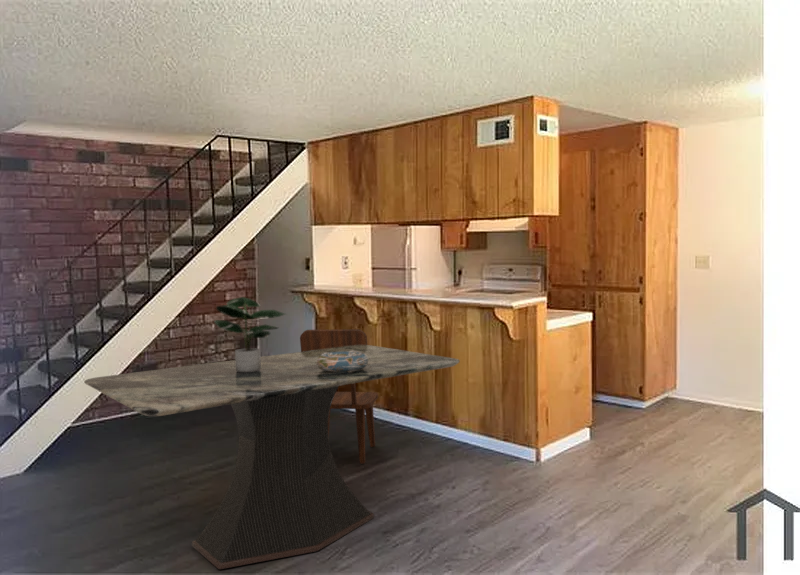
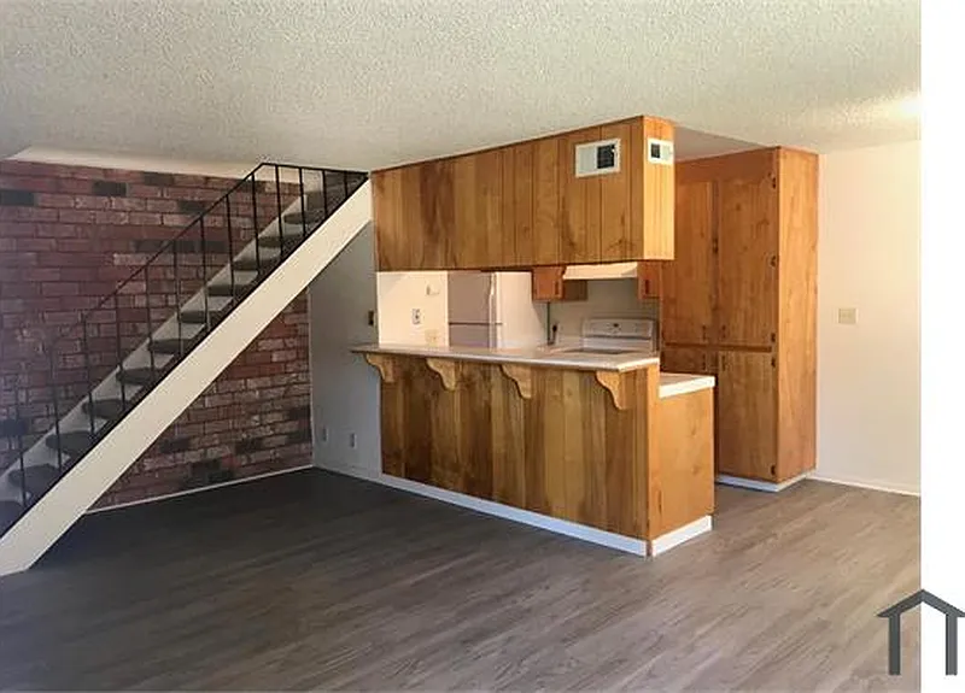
- decorative bowl [317,350,368,373]
- dining chair [299,328,379,464]
- potted plant [213,296,287,372]
- dining table [83,344,461,570]
